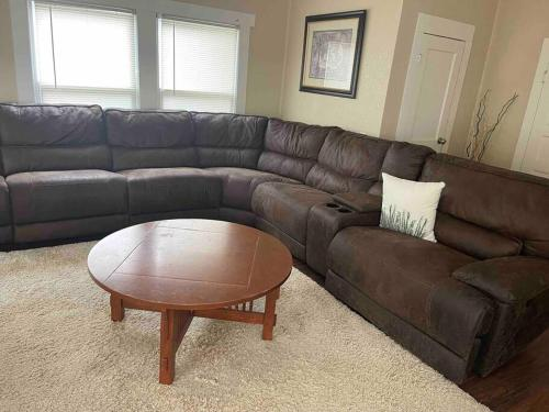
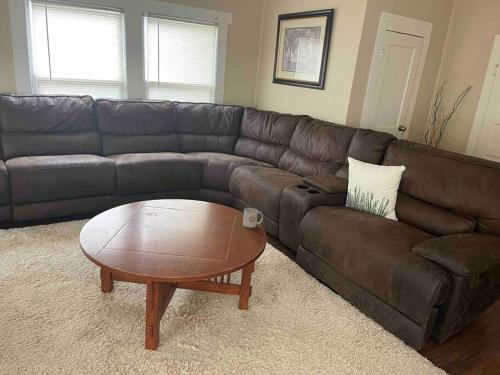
+ mug [242,207,264,229]
